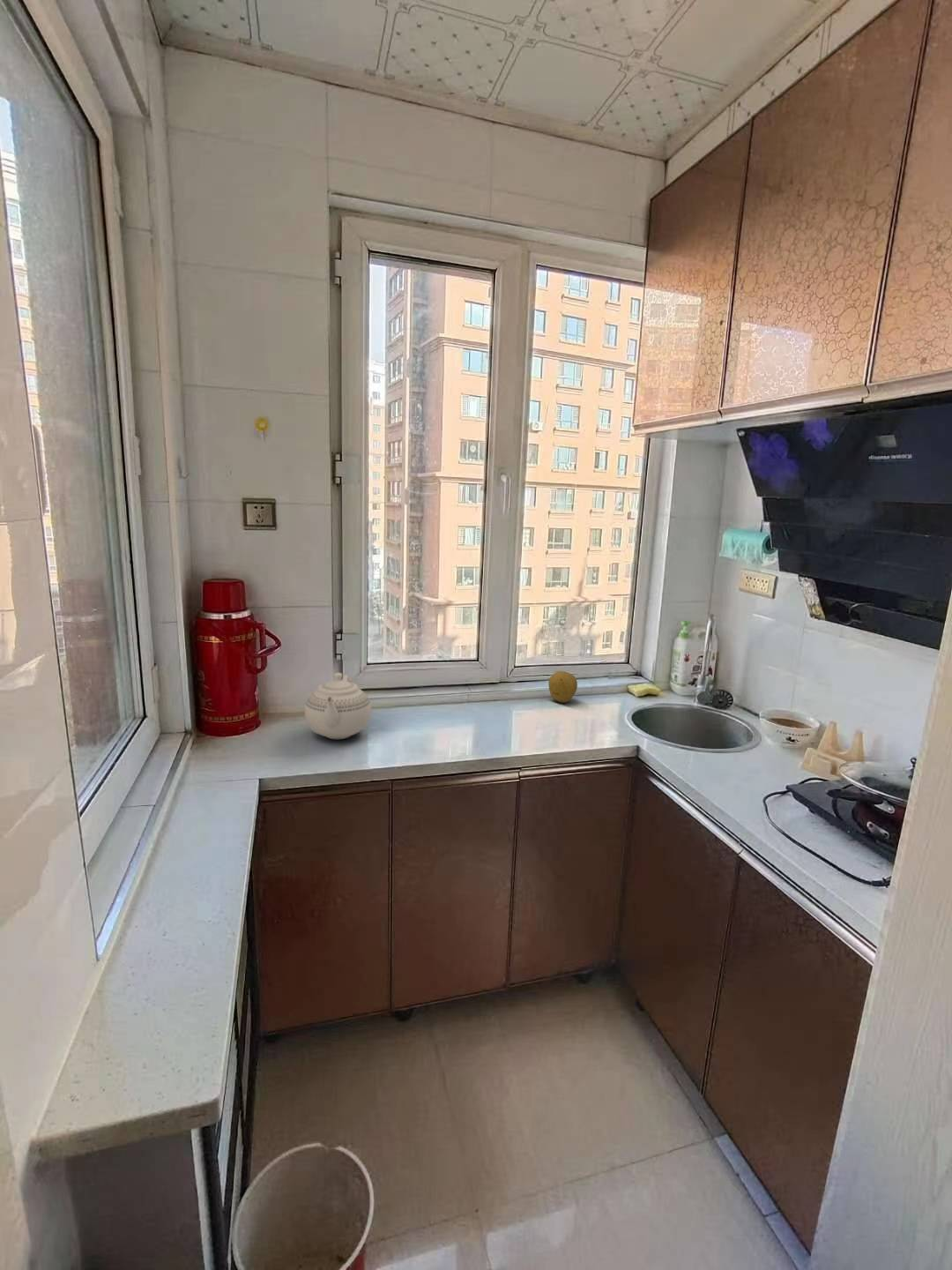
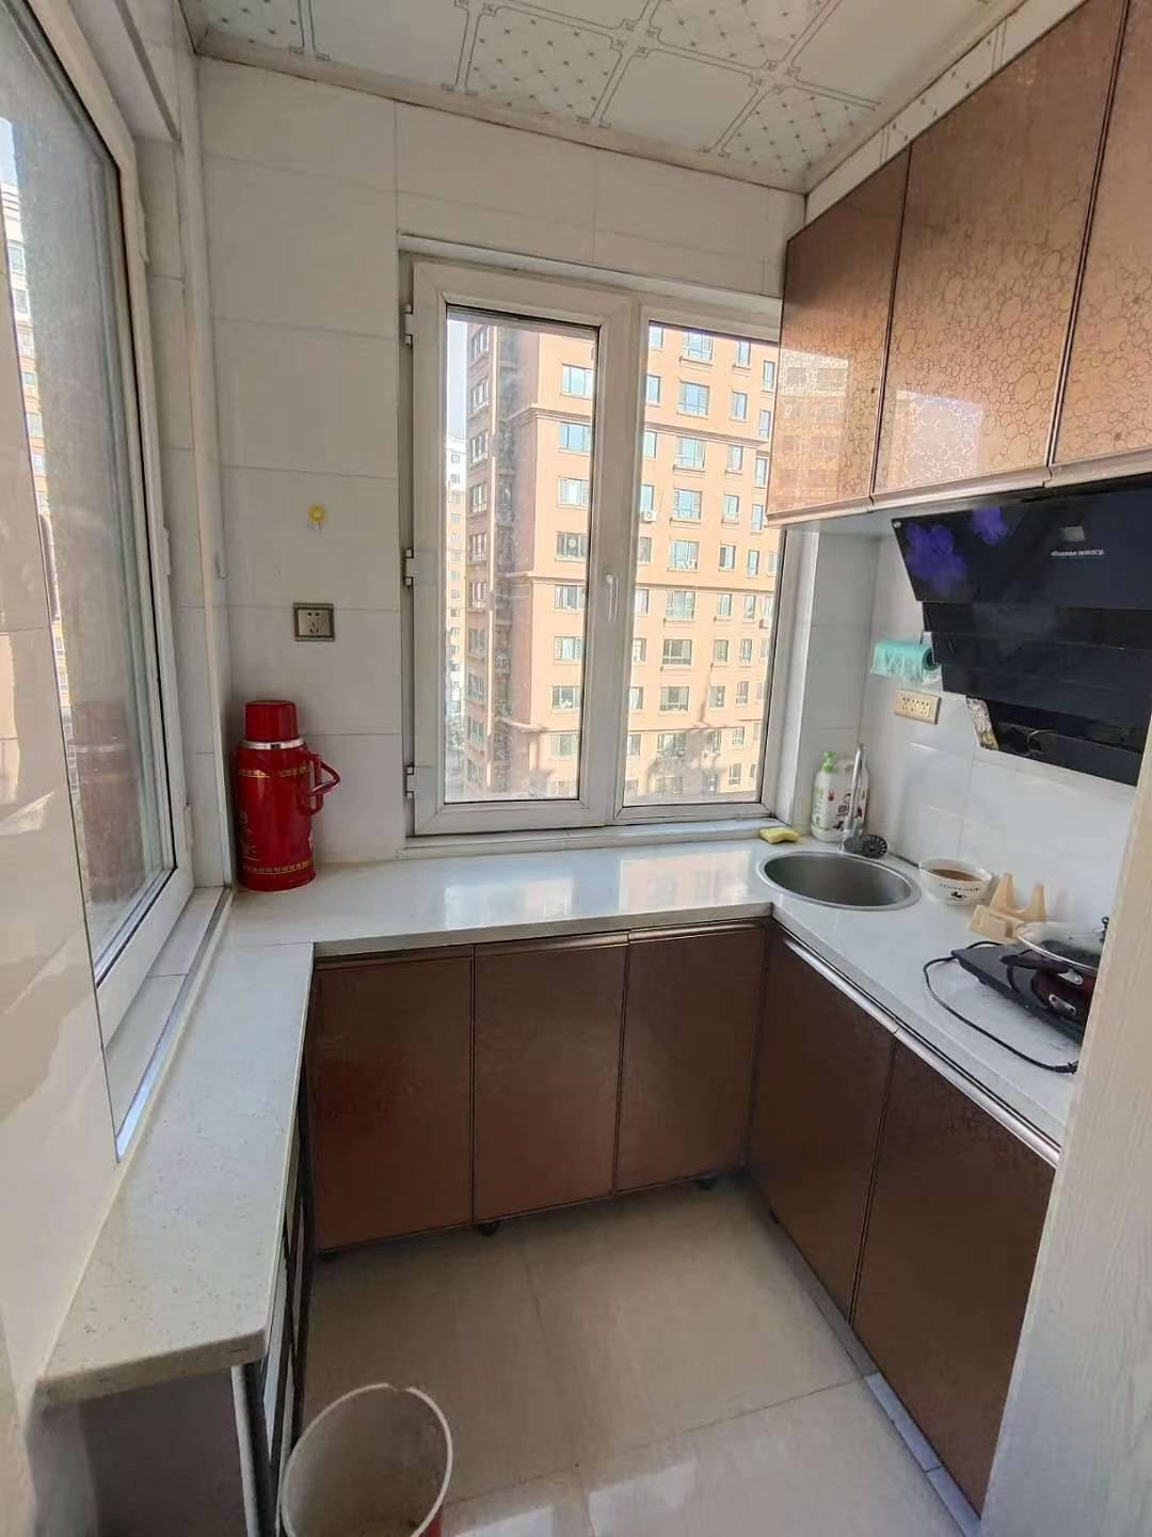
- fruit [548,670,578,704]
- teapot [304,672,372,740]
